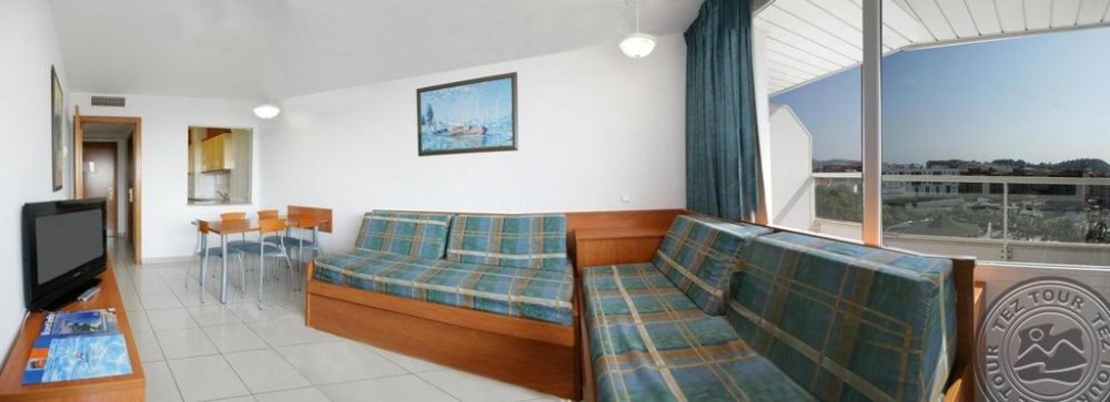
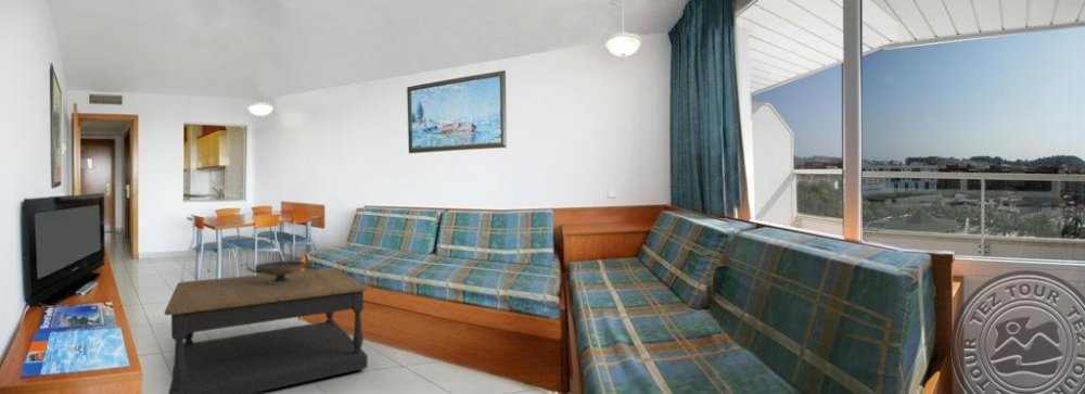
+ coffee table [163,267,370,394]
+ decorative bowl [245,259,312,283]
